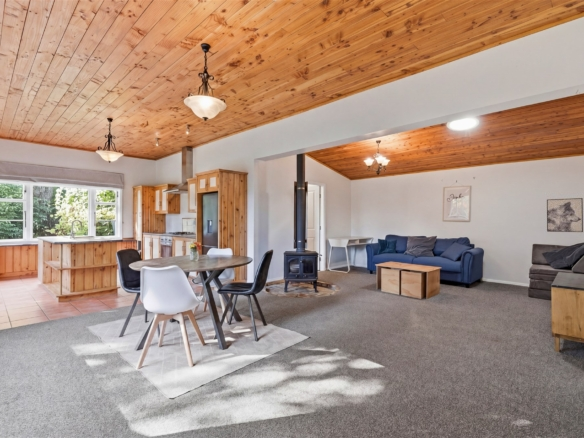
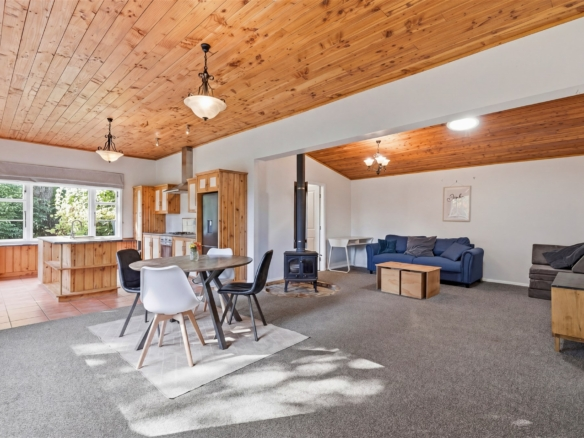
- wall art [546,197,584,233]
